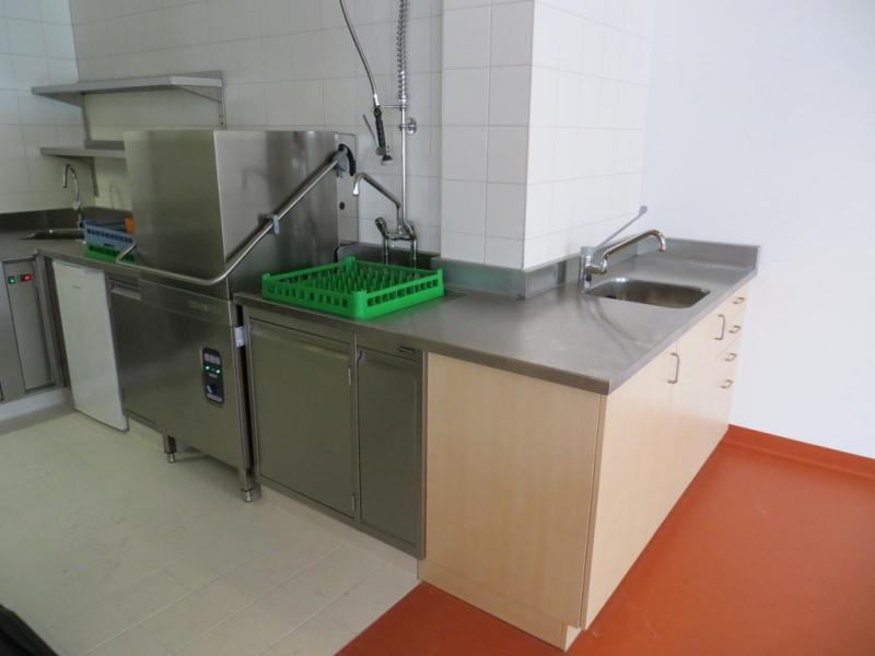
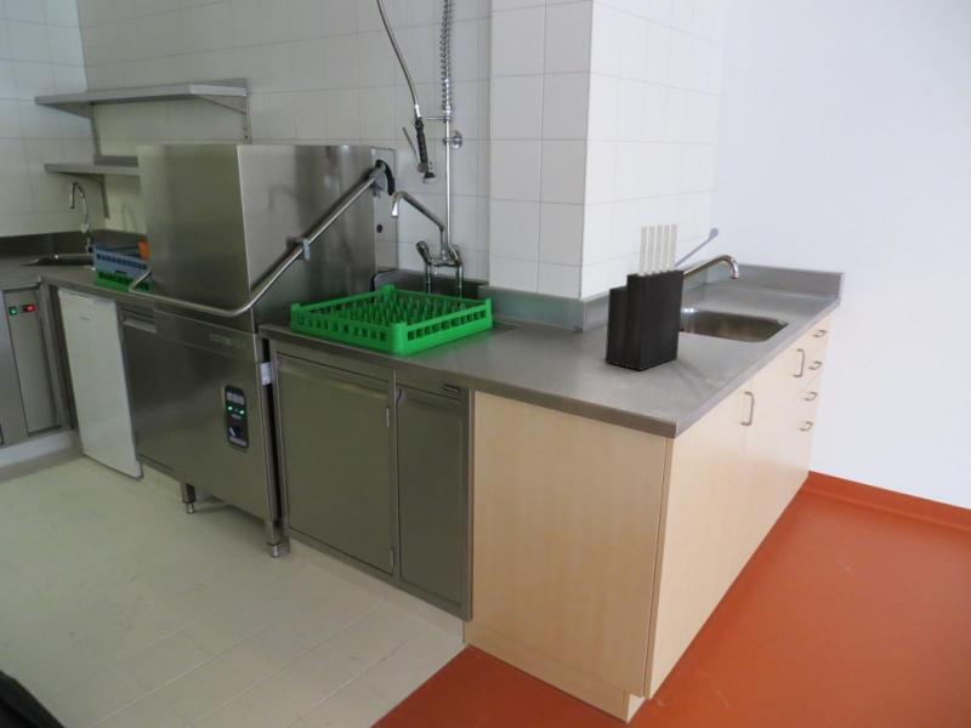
+ knife block [604,222,686,371]
